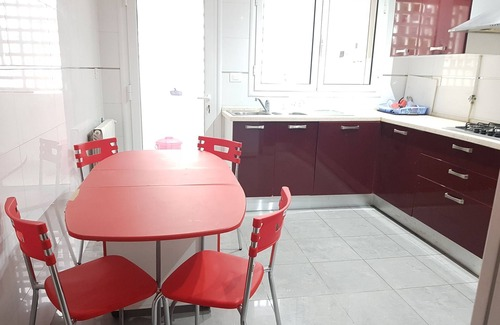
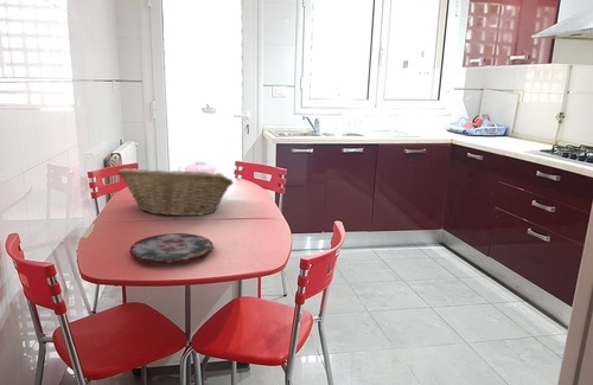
+ plate [128,232,215,265]
+ fruit basket [116,165,235,217]
